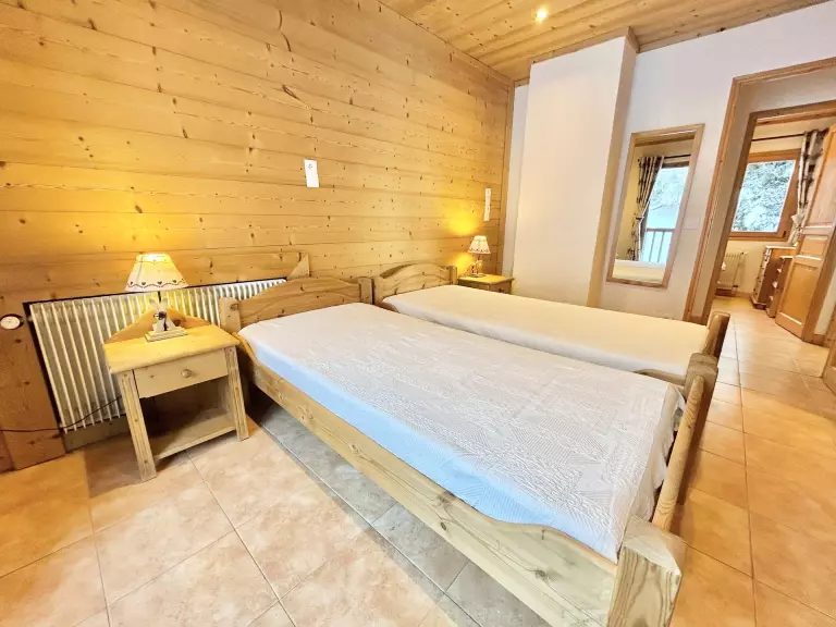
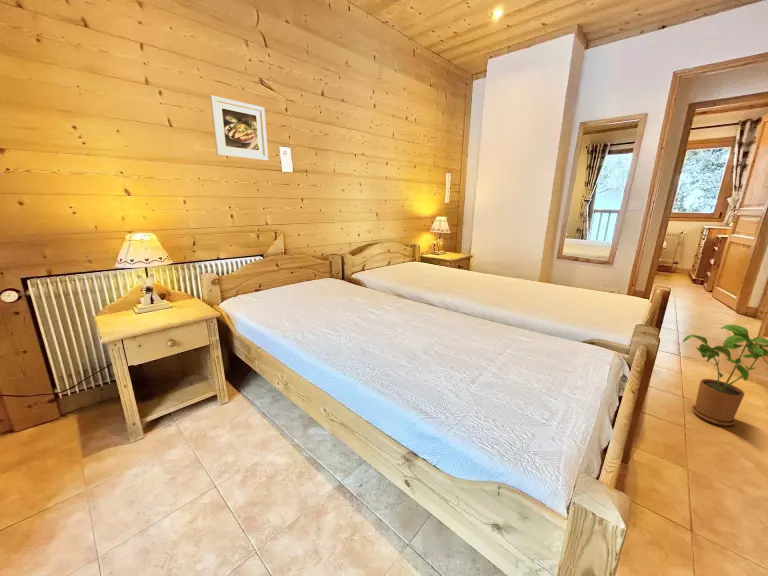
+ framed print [209,94,269,162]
+ house plant [681,324,768,427]
